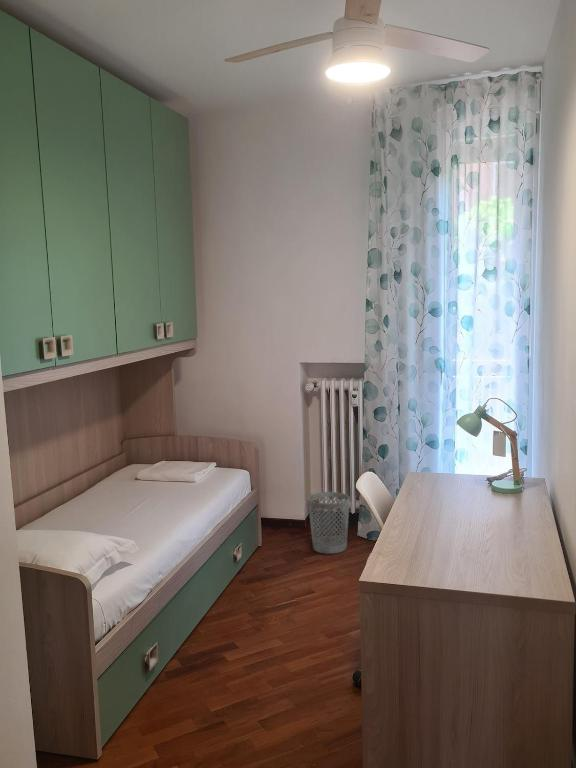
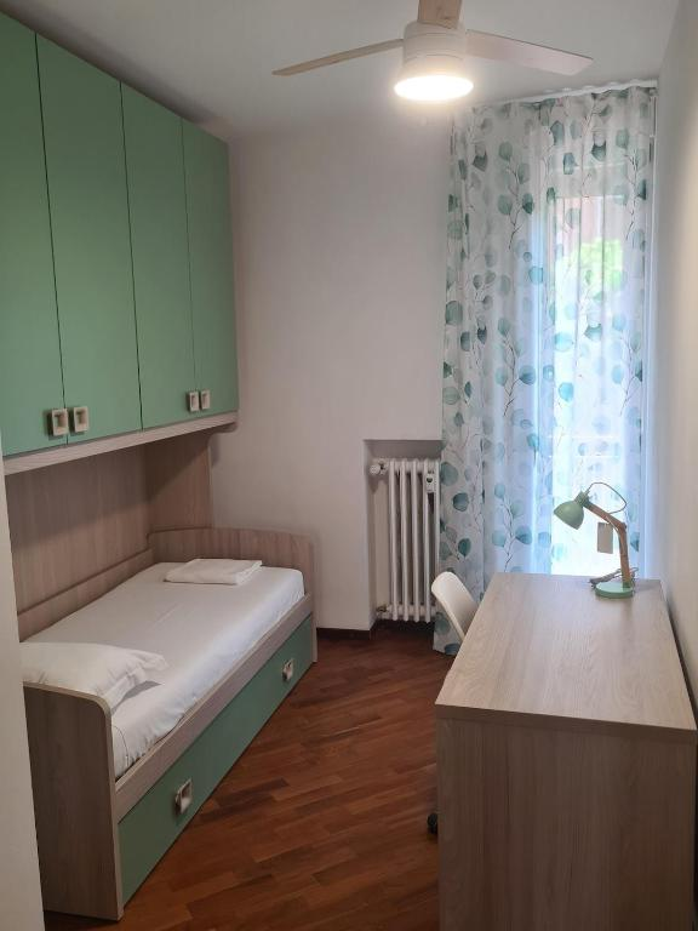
- wastebasket [307,491,351,555]
